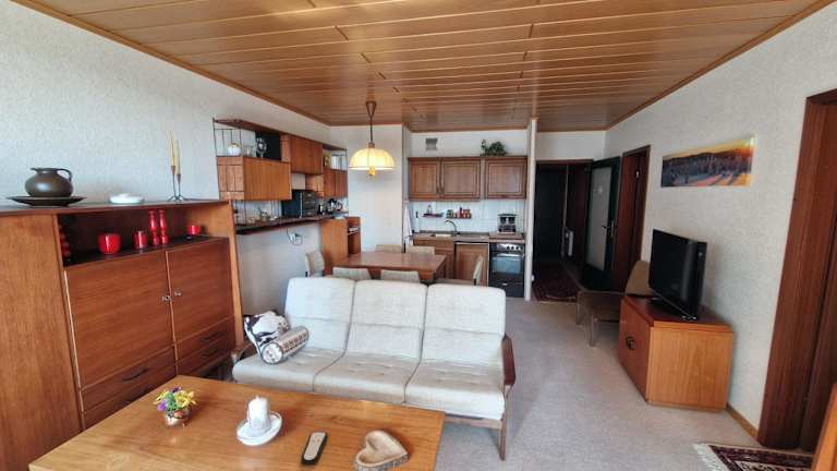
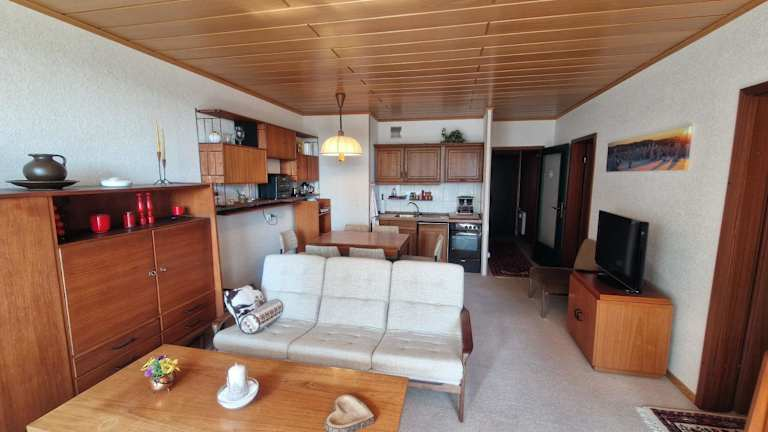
- remote control [300,431,329,466]
